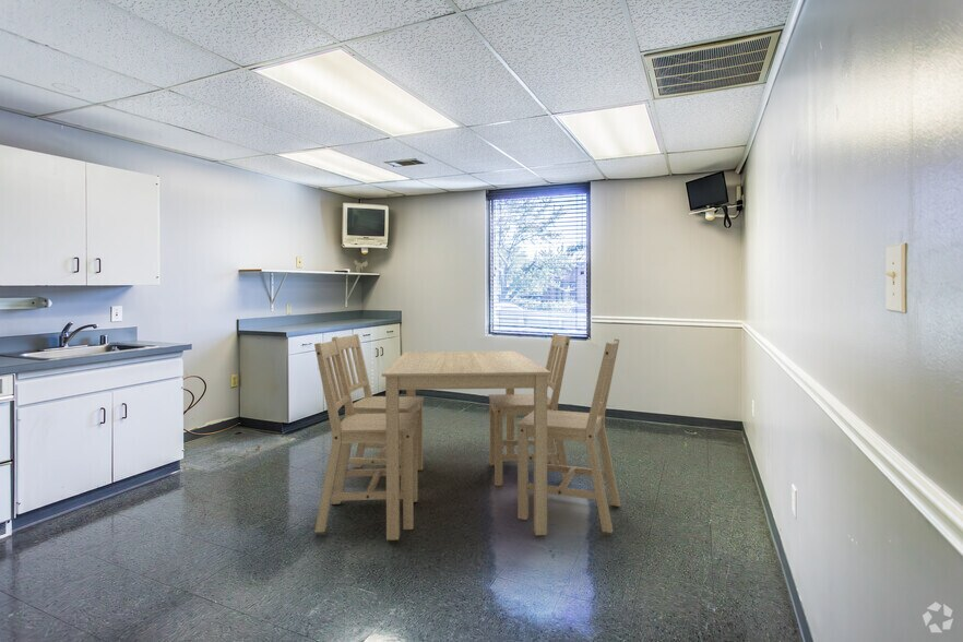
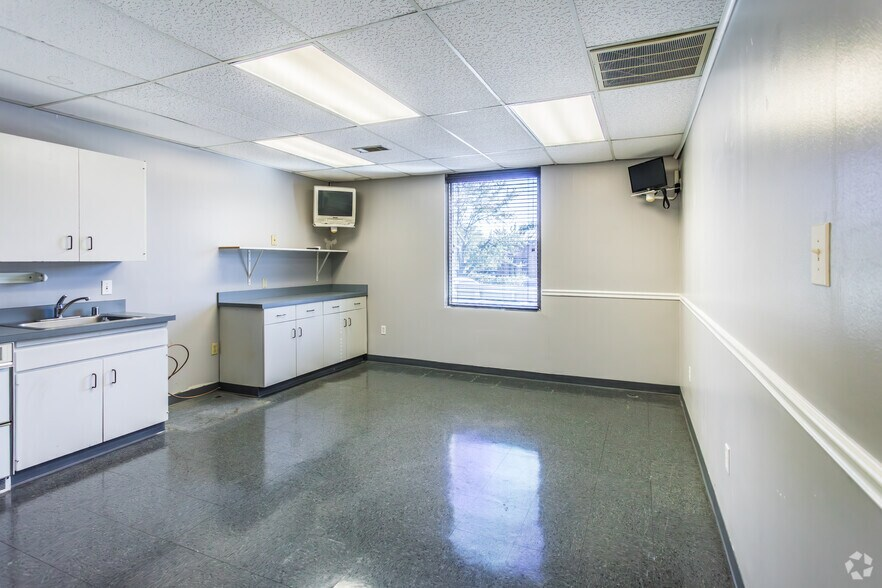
- kitchen table [313,332,621,542]
